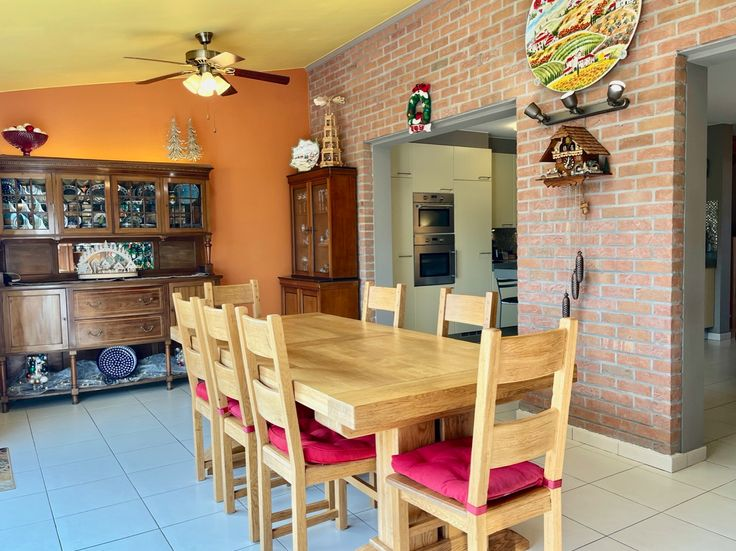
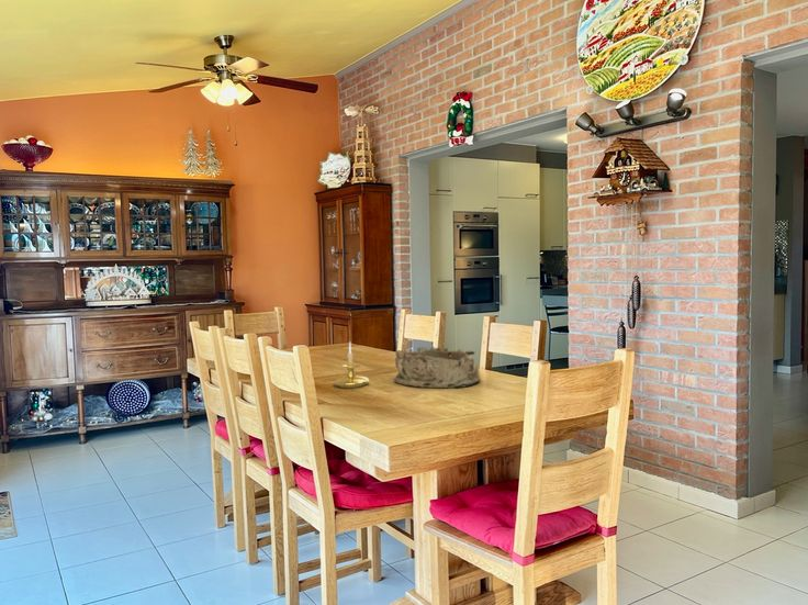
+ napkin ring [392,345,481,389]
+ candle holder [332,340,370,389]
